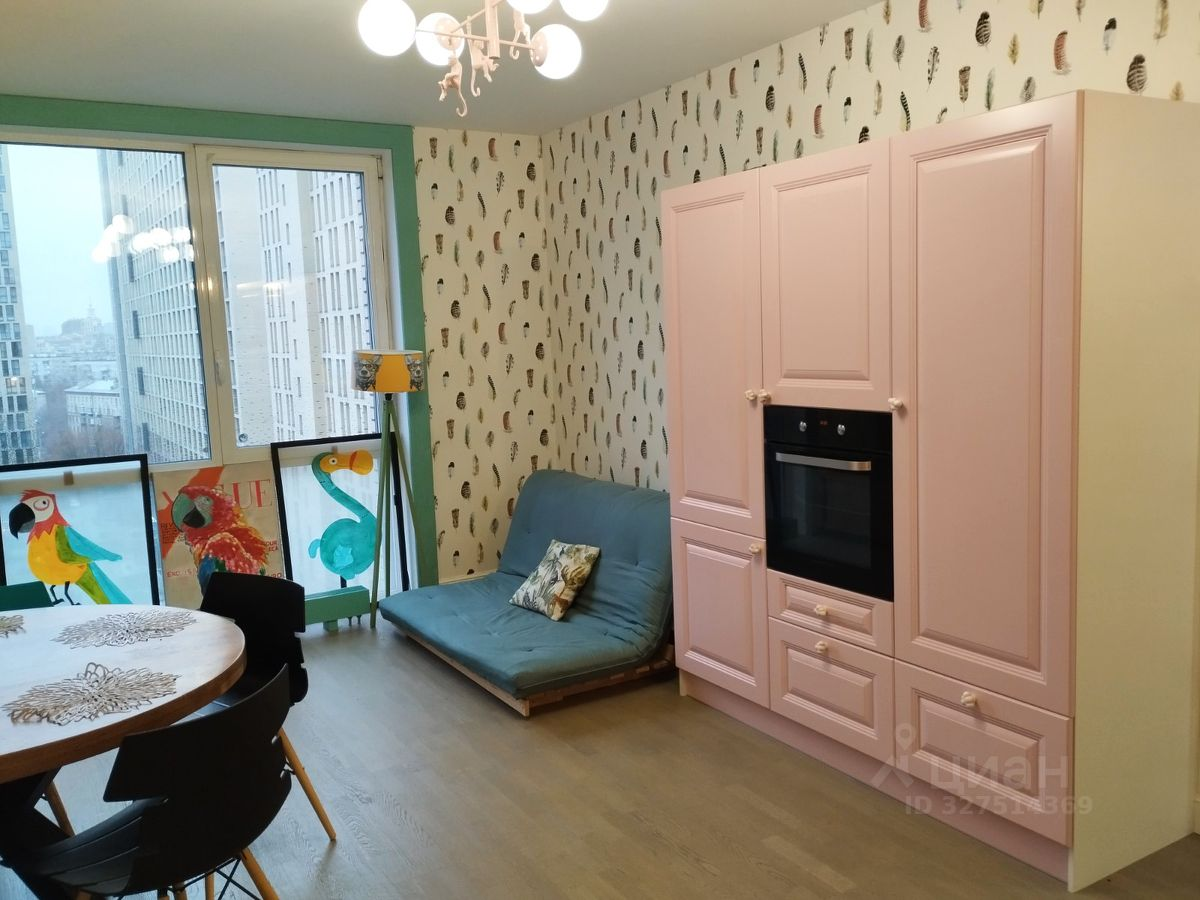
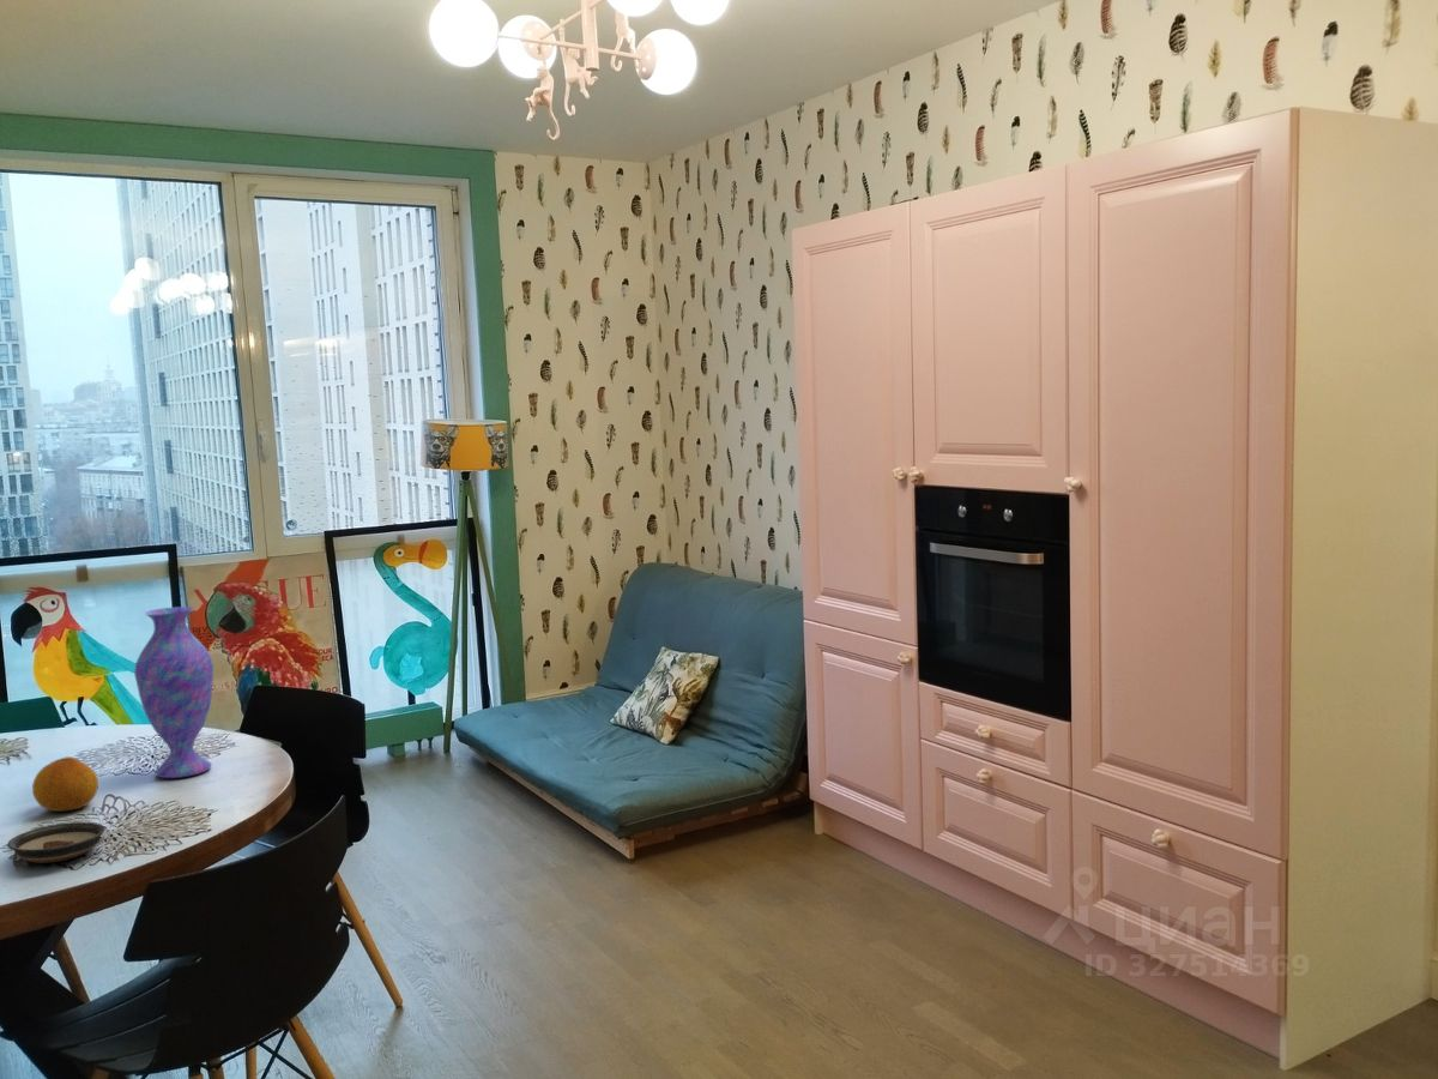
+ fruit [31,755,99,813]
+ saucer [6,821,107,864]
+ vase [133,605,215,779]
